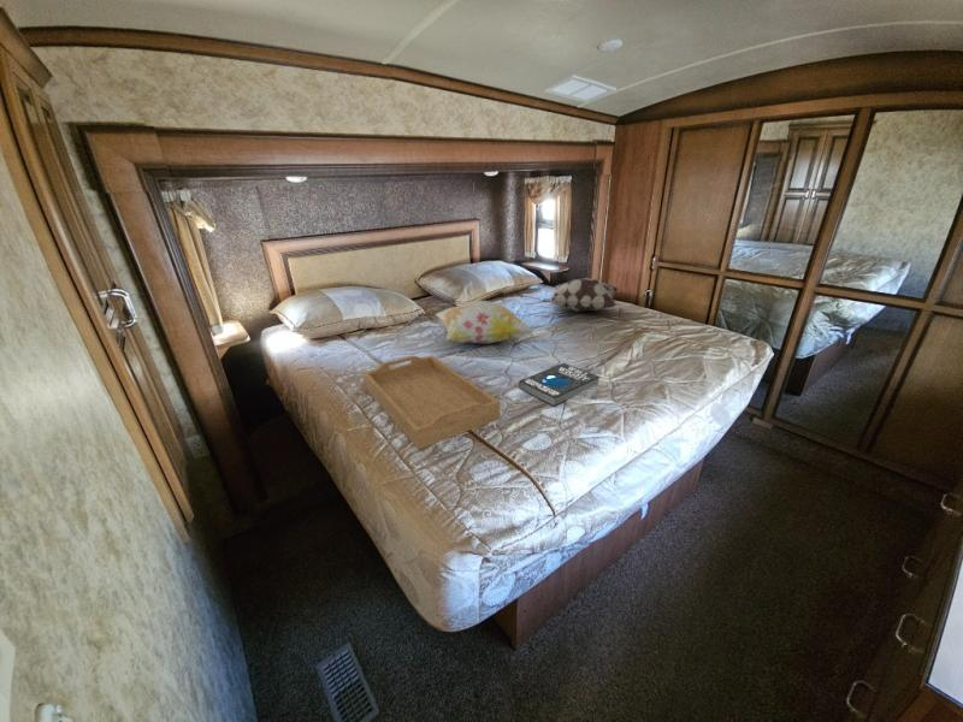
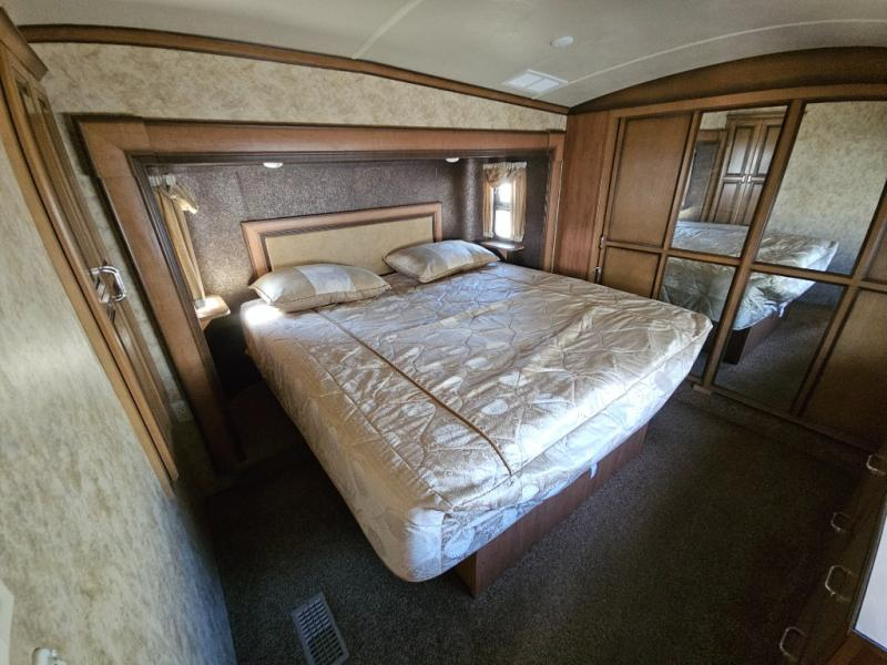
- serving tray [362,354,501,450]
- decorative pillow [433,300,536,345]
- book [518,362,601,408]
- decorative pillow [542,277,620,313]
